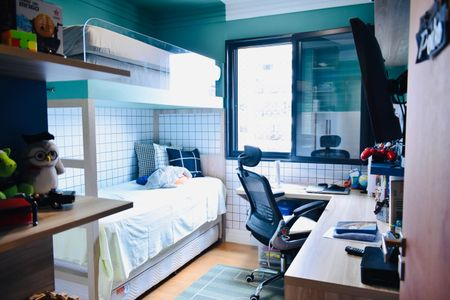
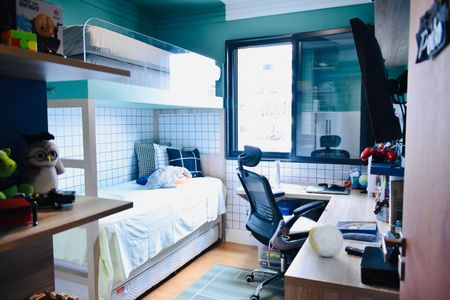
+ decorative ball [308,222,344,258]
